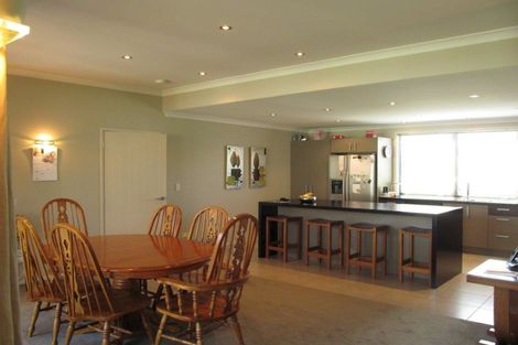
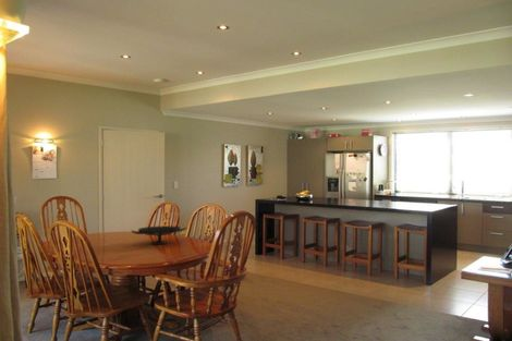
+ decorative bowl [131,226,187,245]
